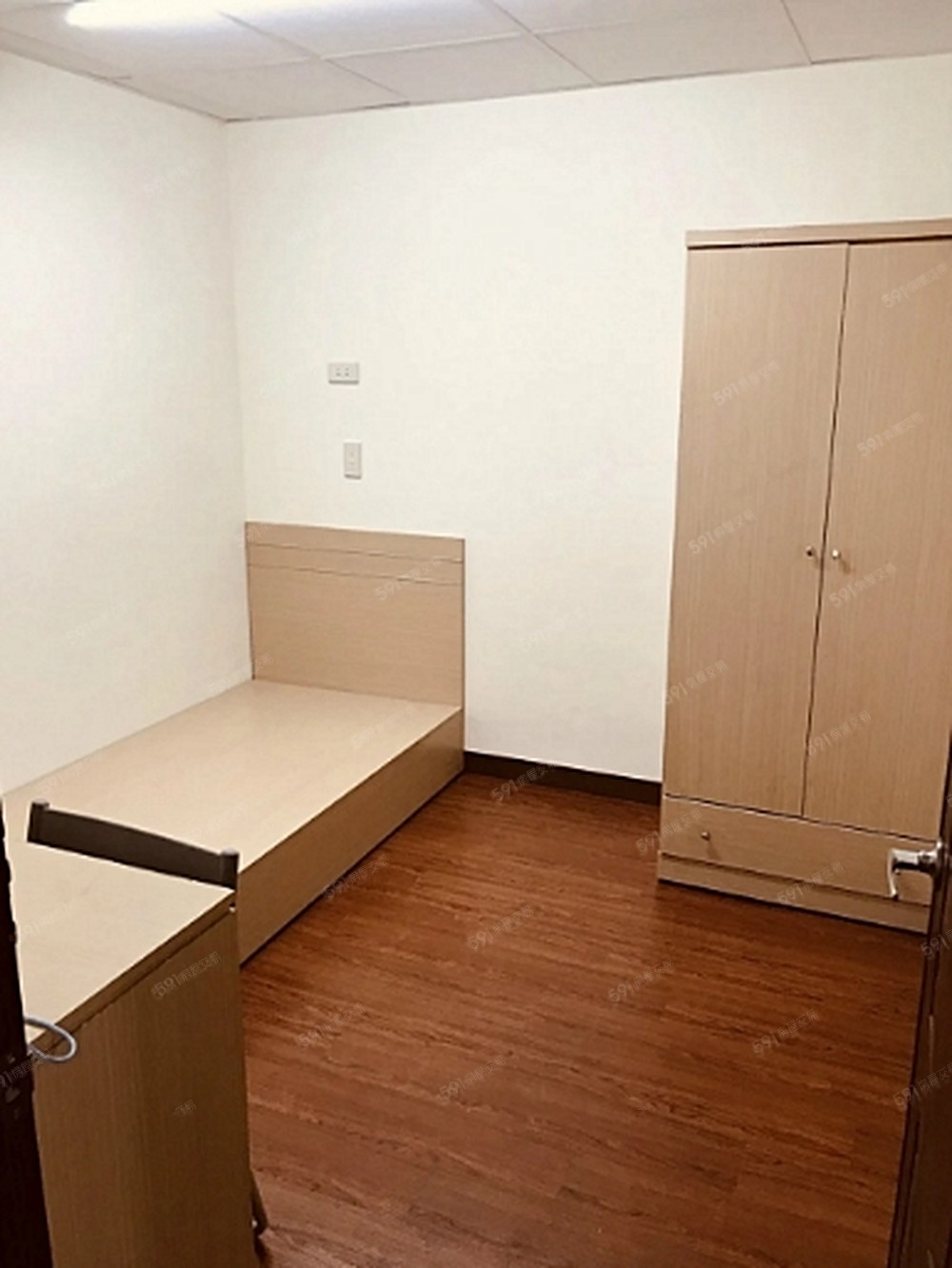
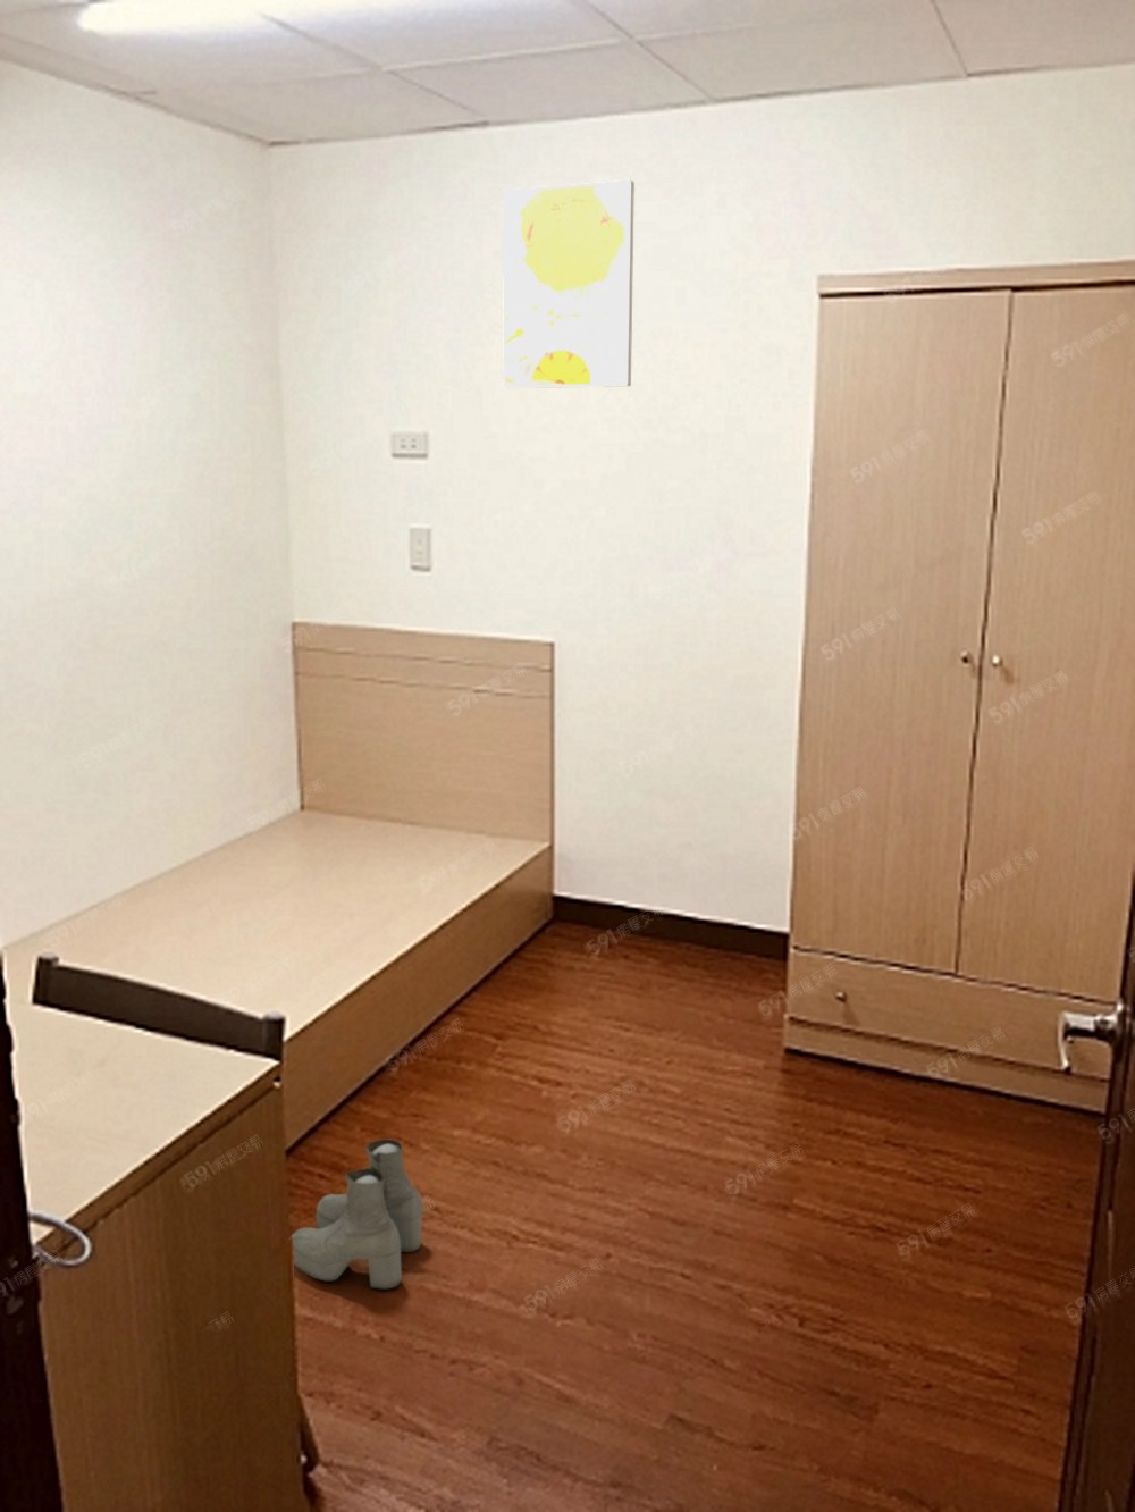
+ boots [291,1138,424,1290]
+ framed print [502,179,635,390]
